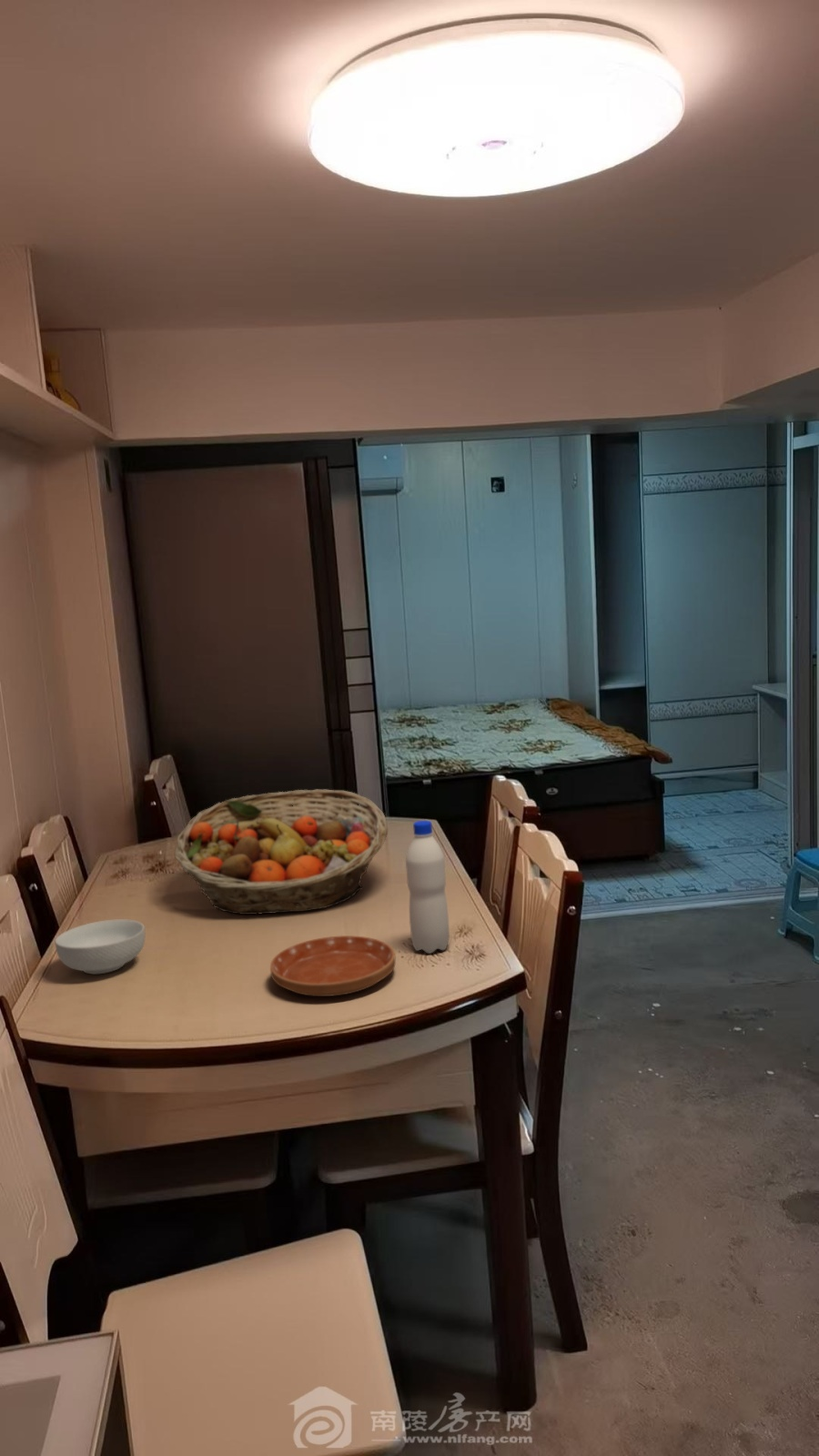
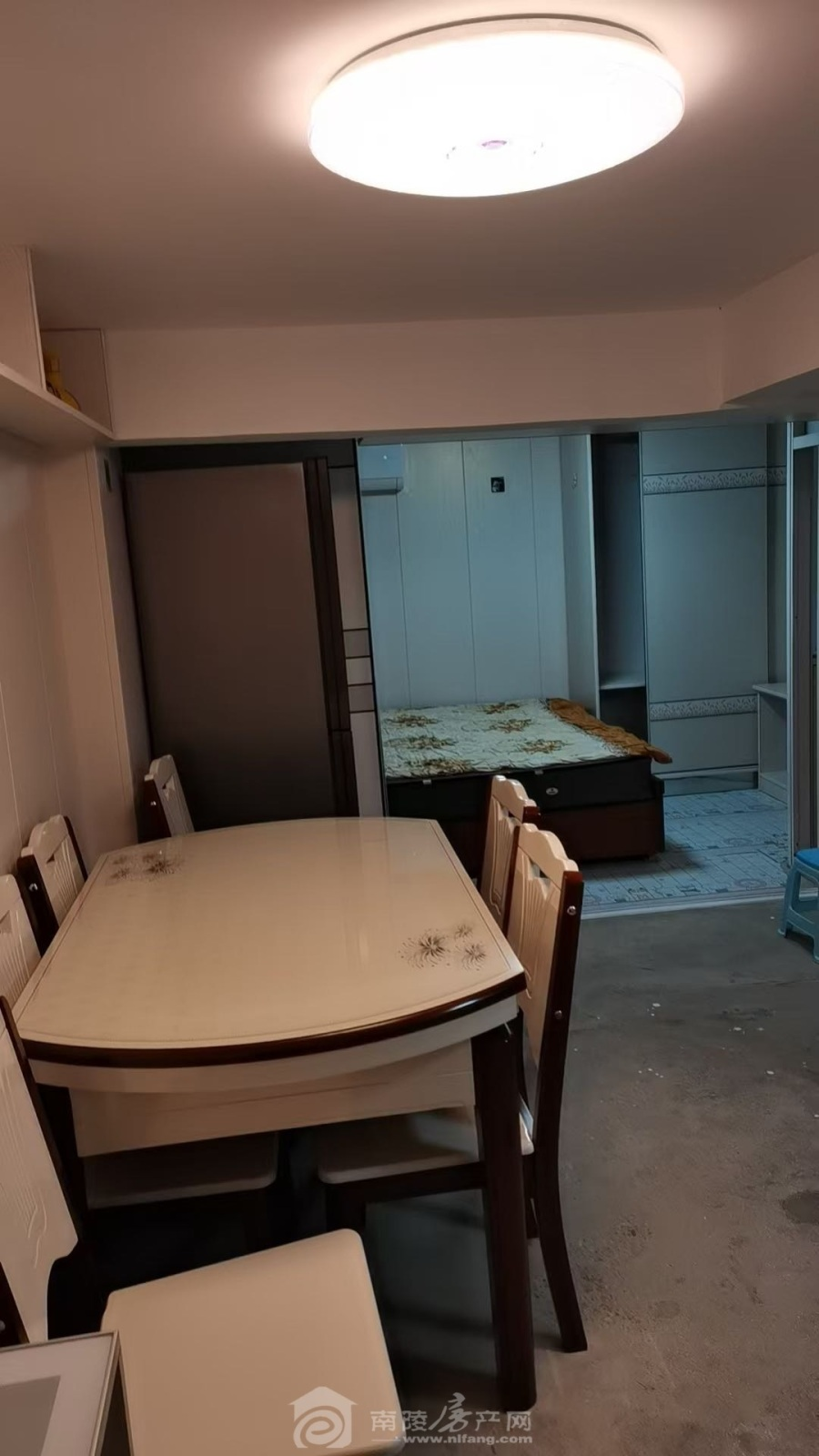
- water bottle [405,820,450,955]
- saucer [269,935,397,997]
- cereal bowl [55,918,146,975]
- fruit basket [174,789,389,915]
